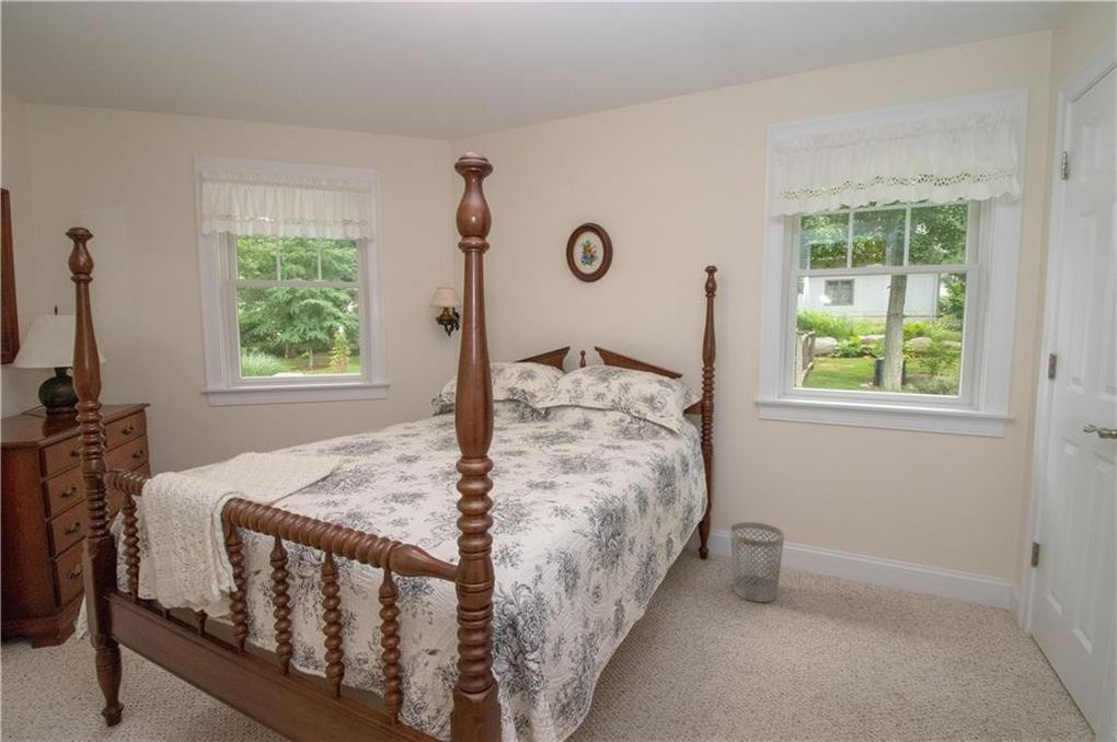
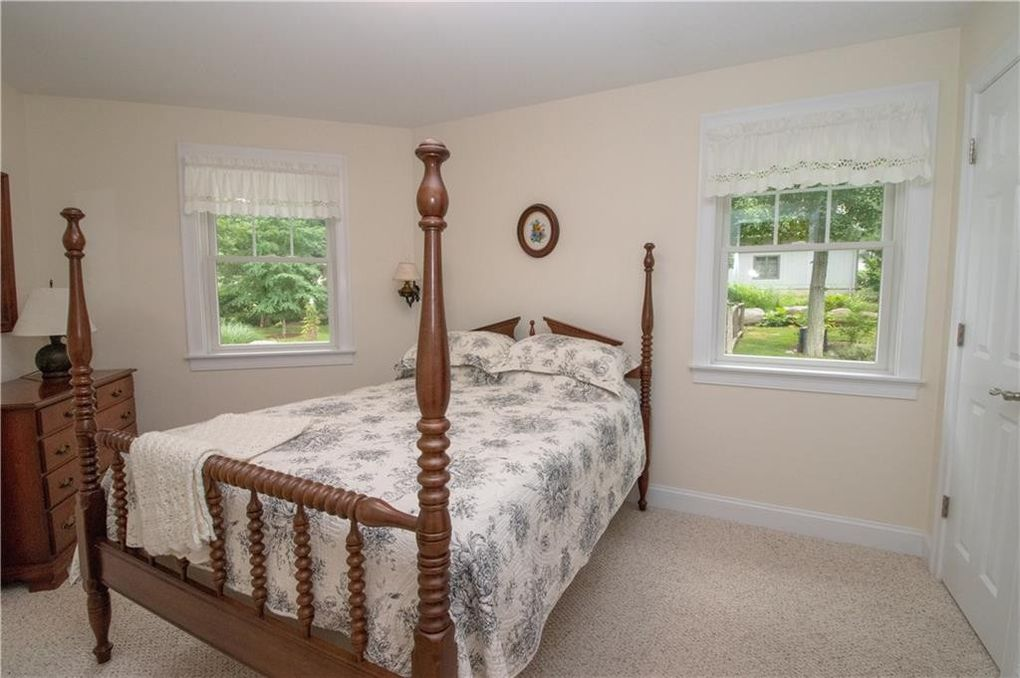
- wastebasket [729,521,785,603]
